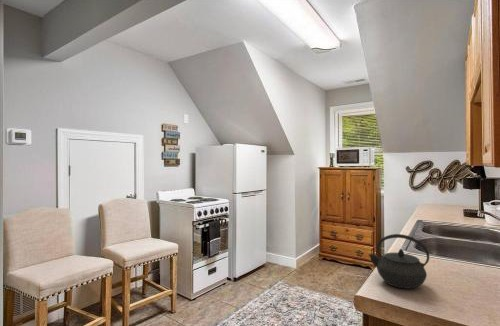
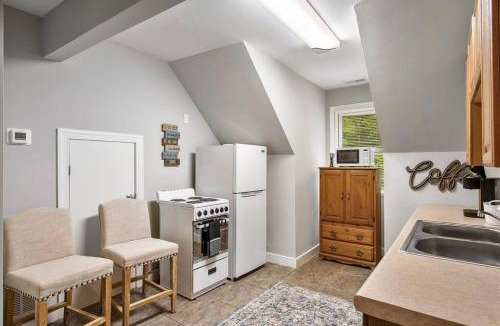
- kettle [368,233,430,290]
